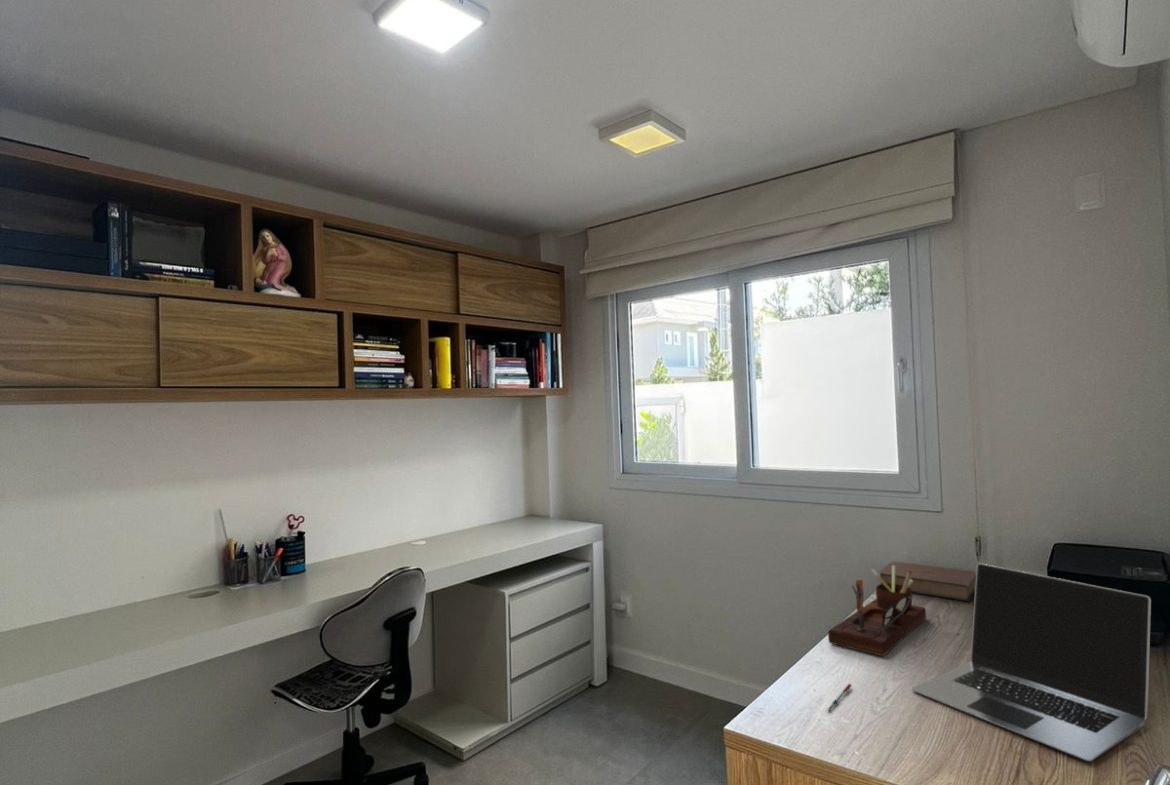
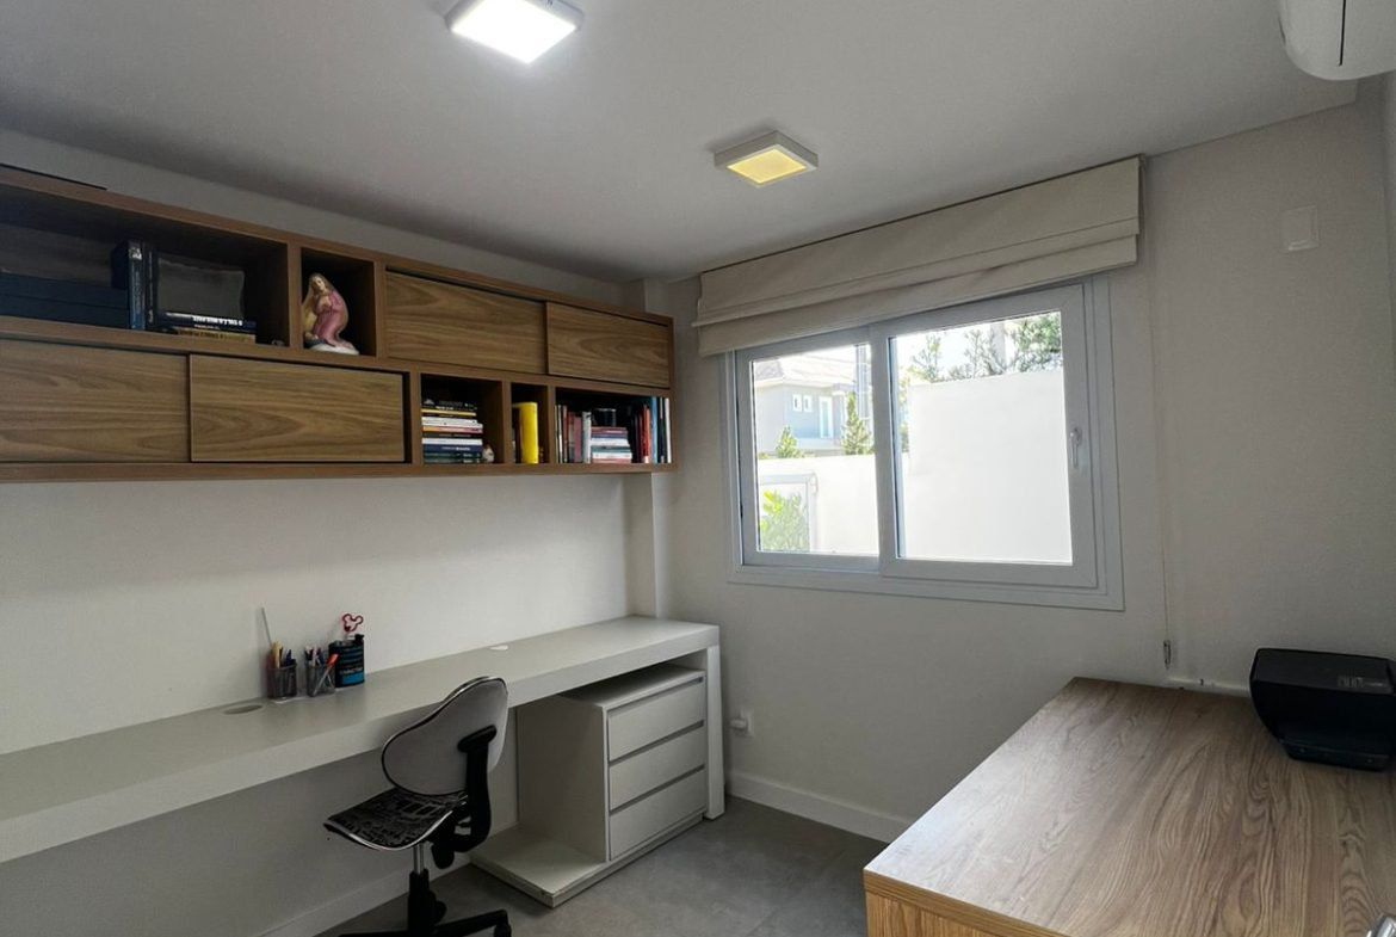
- laptop [911,562,1152,762]
- desk organizer [827,566,927,657]
- pen [826,683,852,712]
- book [877,560,976,602]
